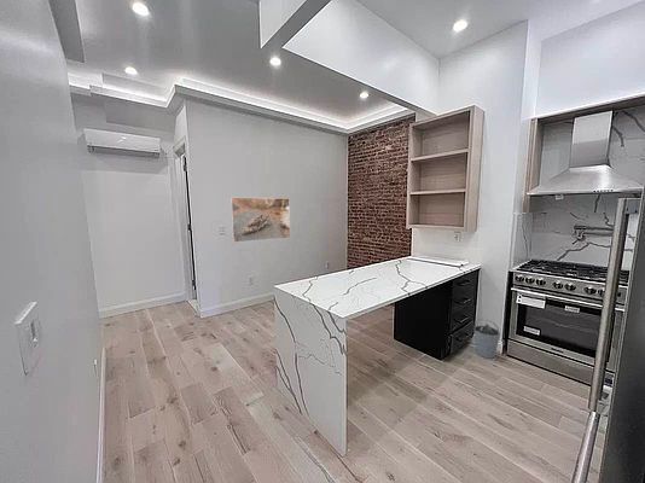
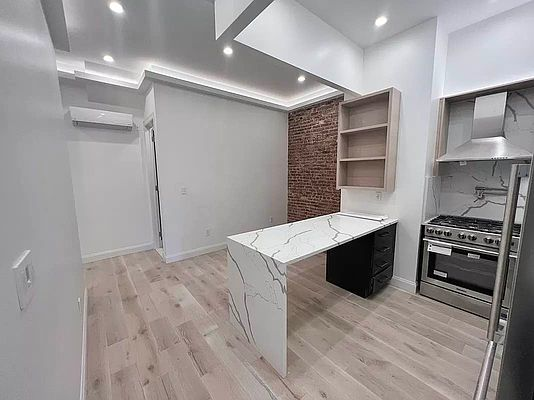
- trash bin [473,318,501,360]
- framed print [229,196,291,244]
